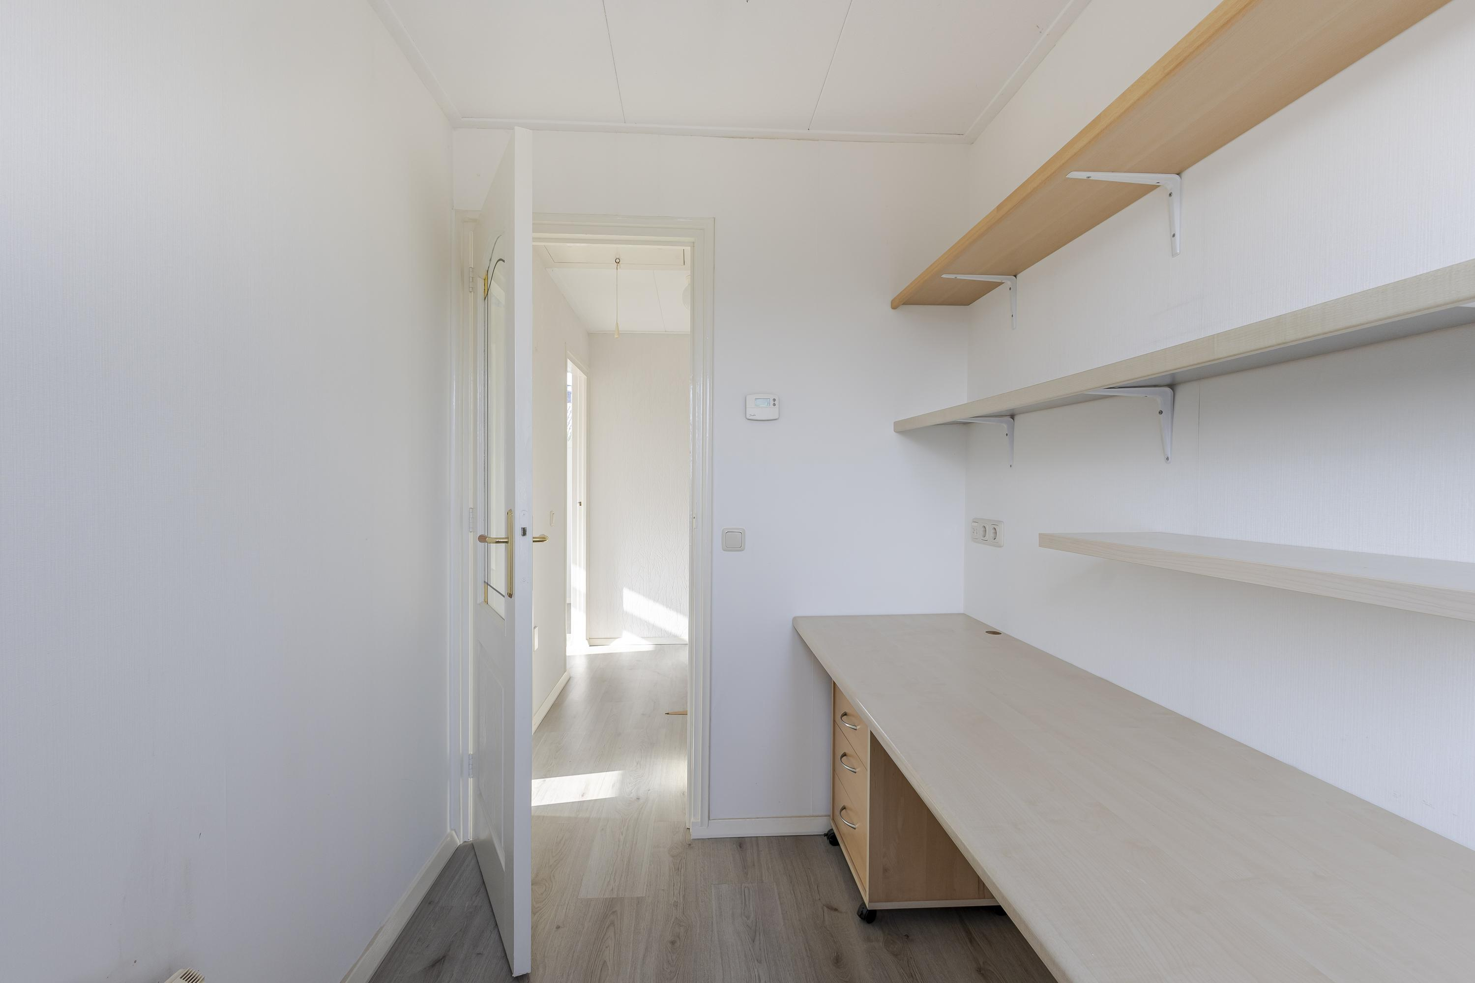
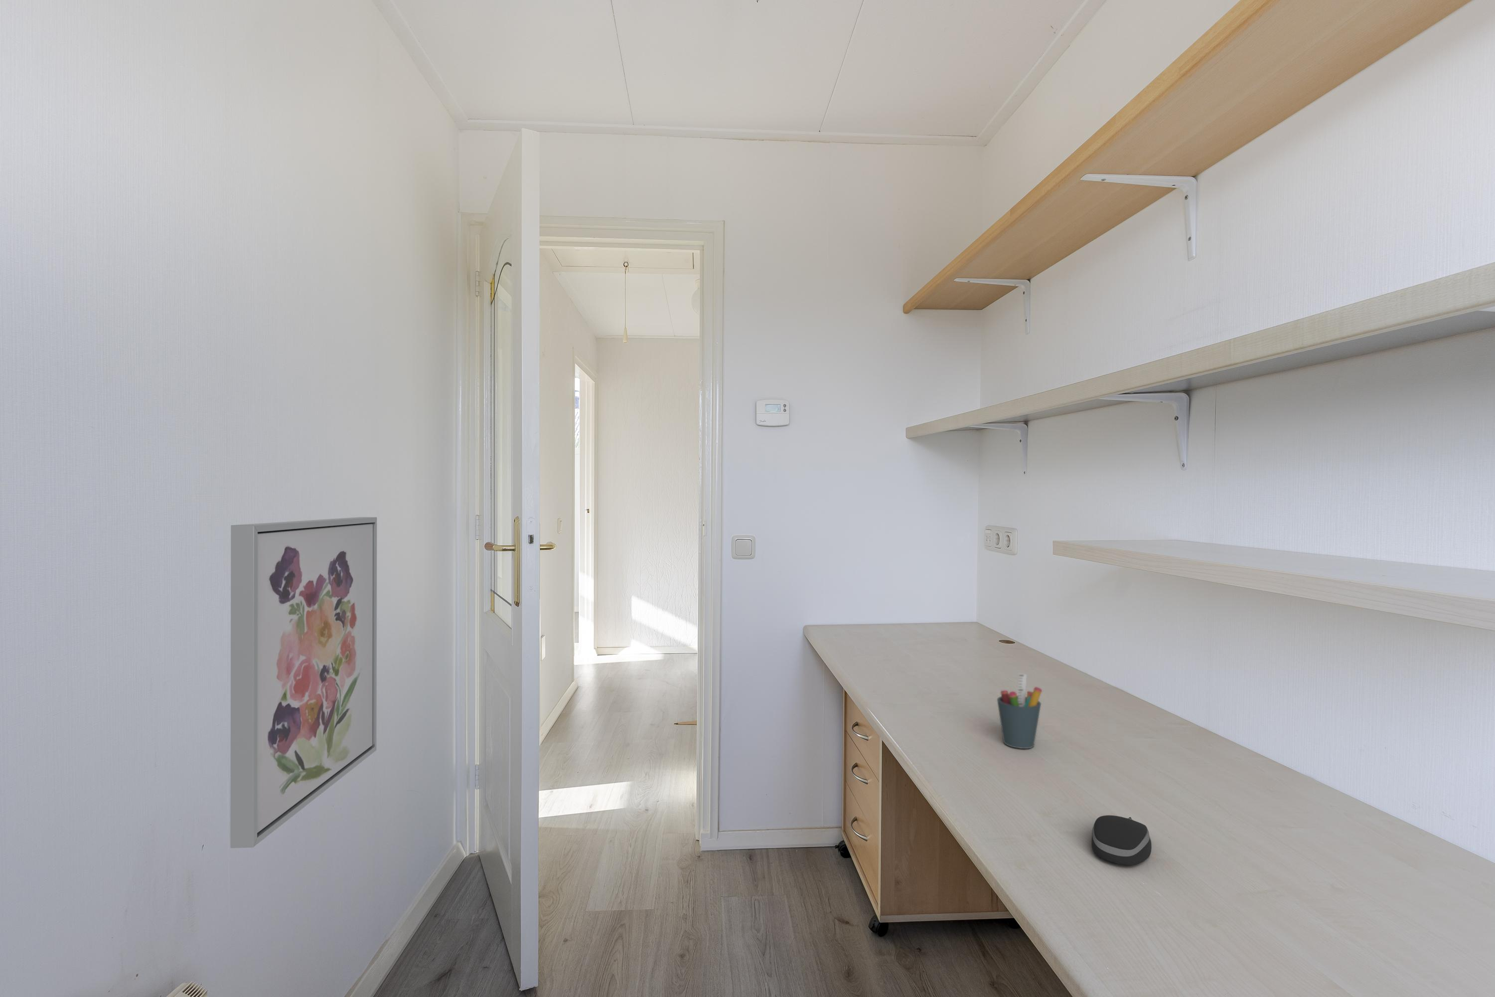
+ pen holder [997,673,1042,749]
+ computer mouse [1091,815,1152,866]
+ wall art [230,516,377,848]
